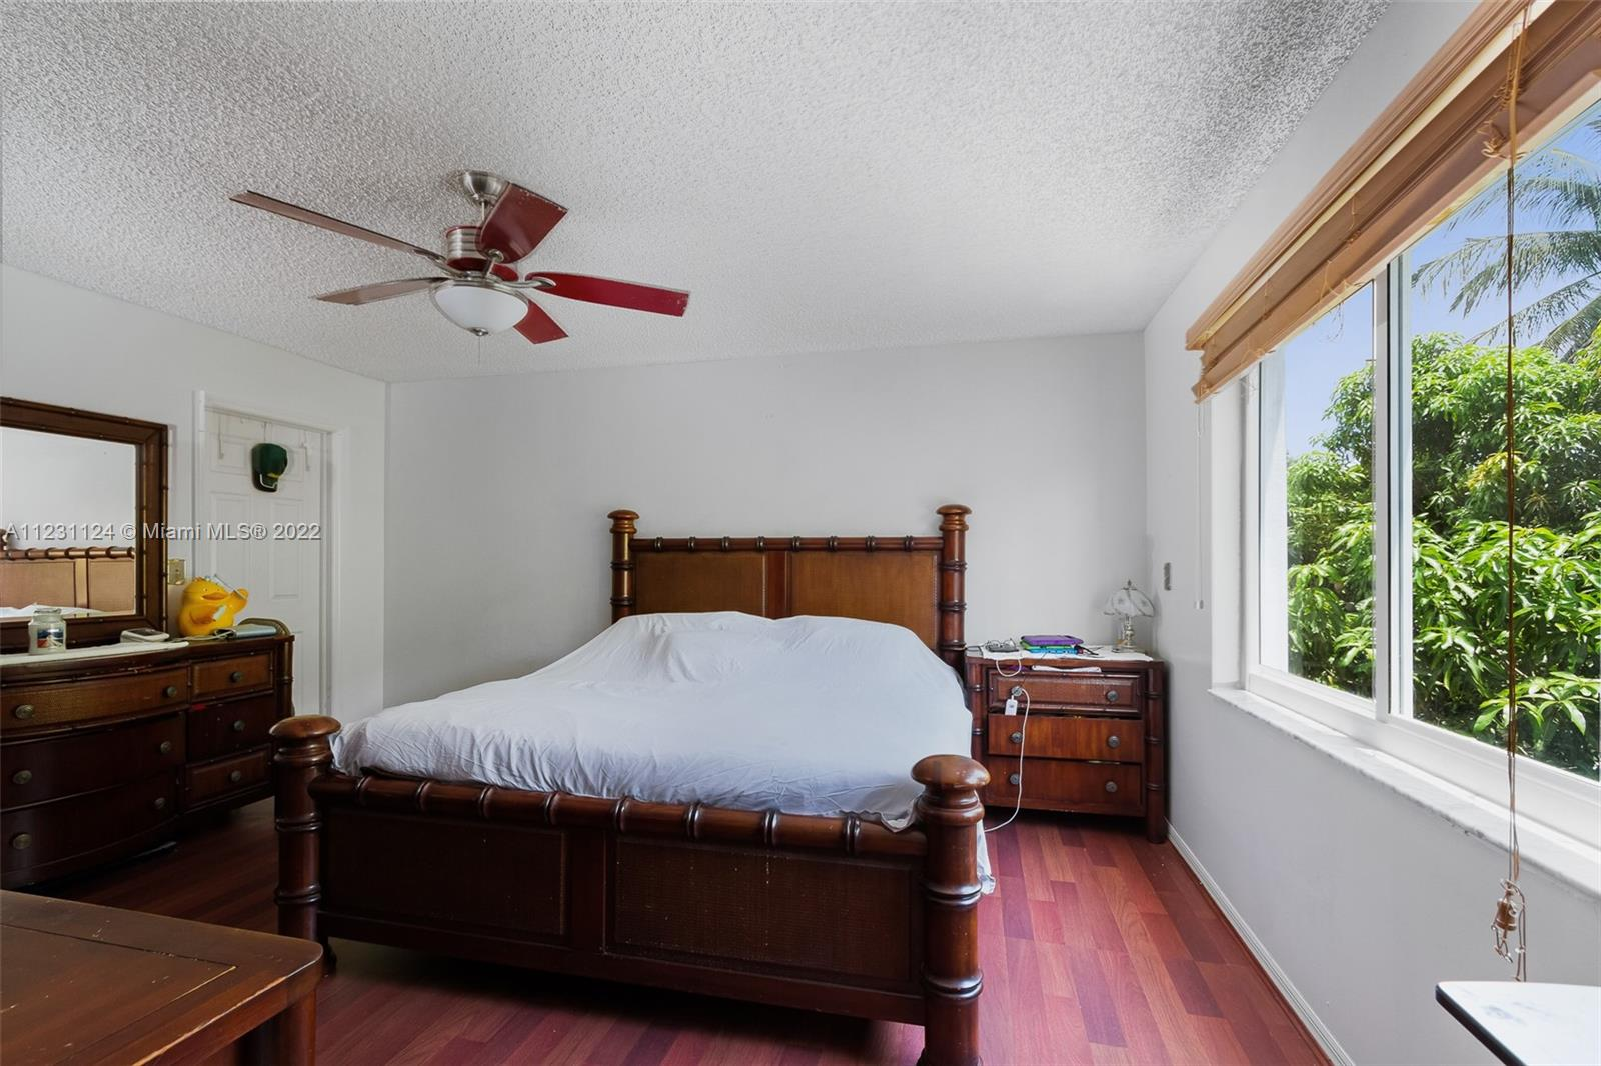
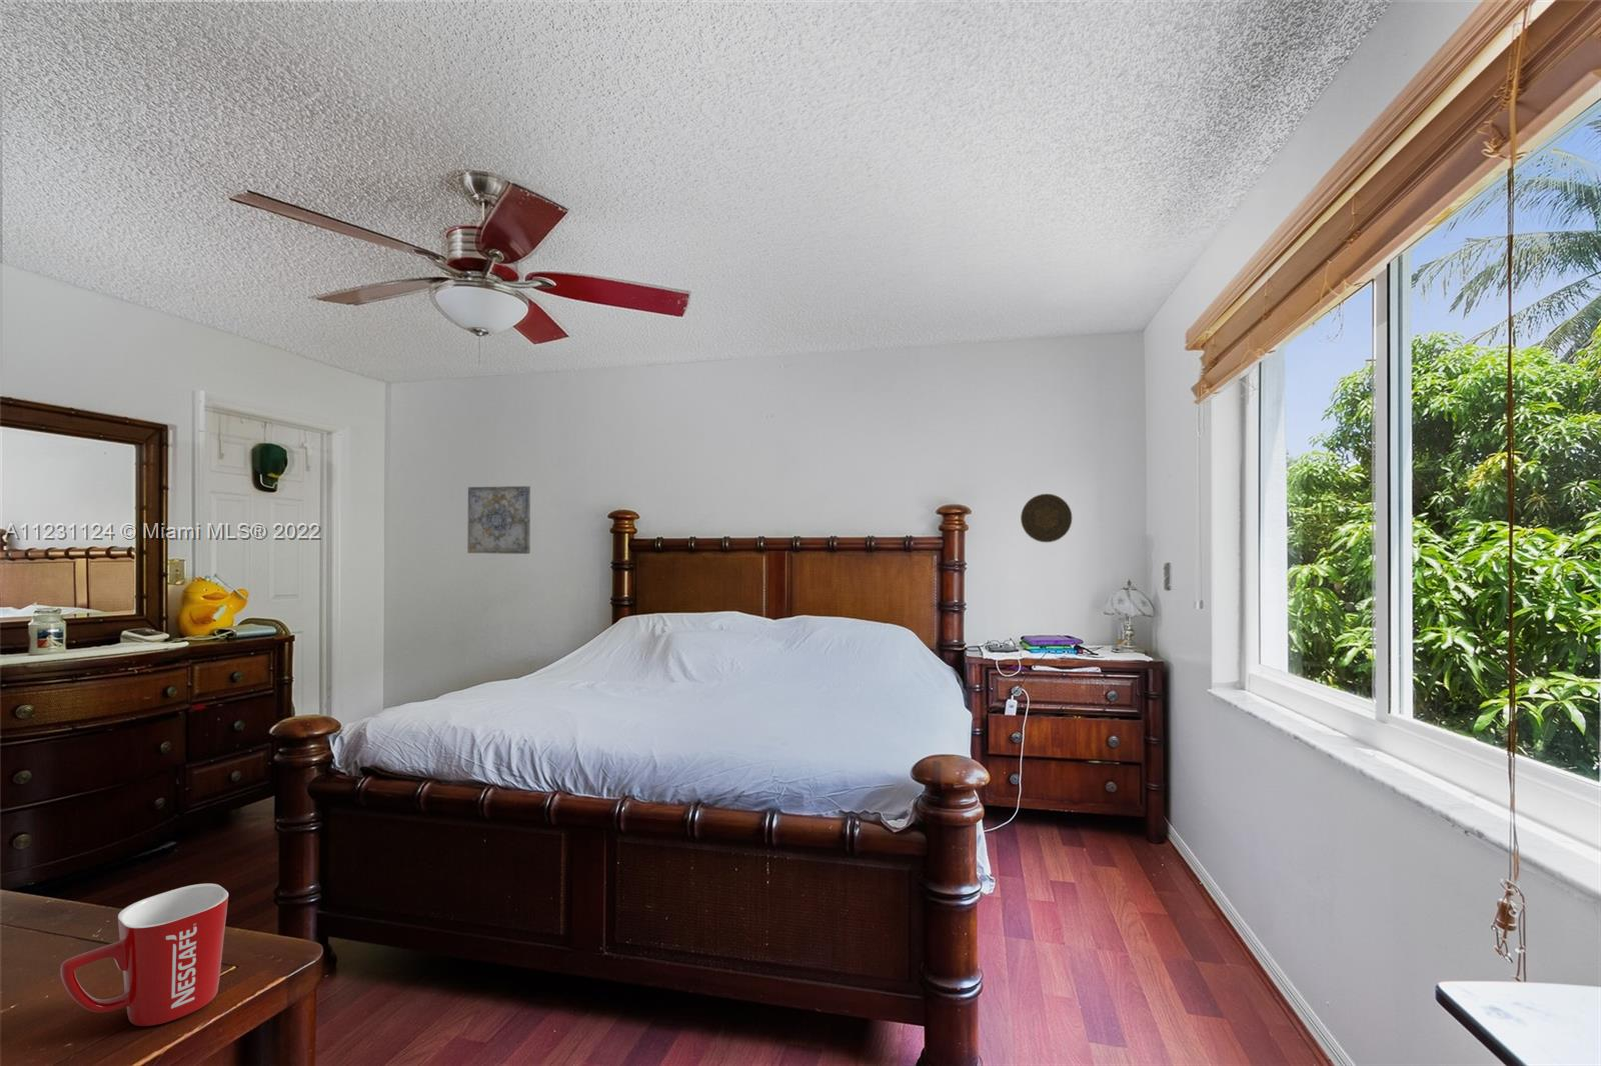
+ wall art [468,485,531,554]
+ mug [60,883,230,1027]
+ decorative plate [1020,493,1072,543]
